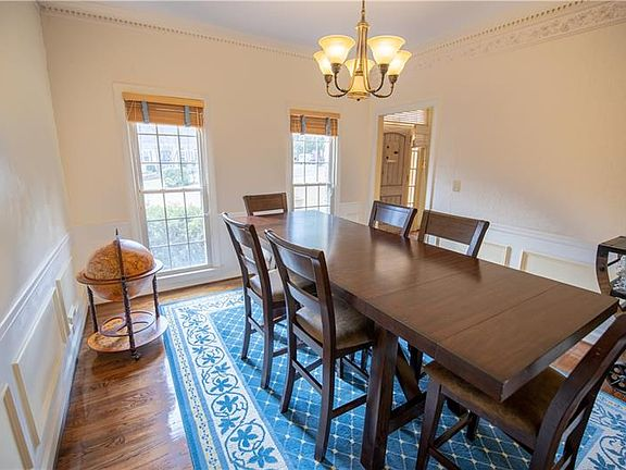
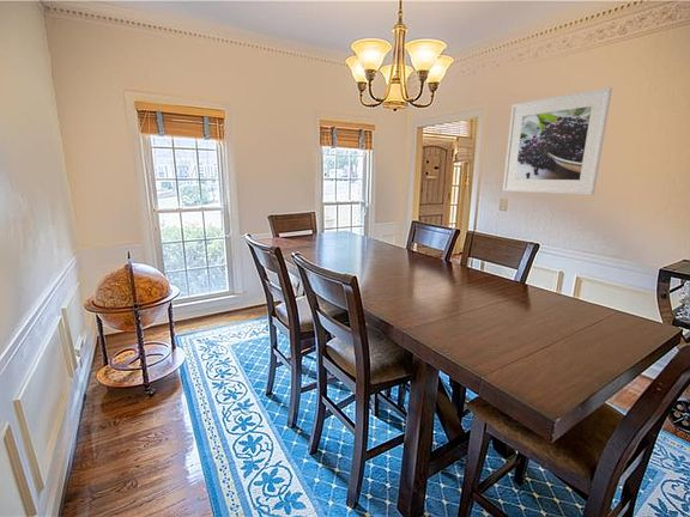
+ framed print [502,86,613,196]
